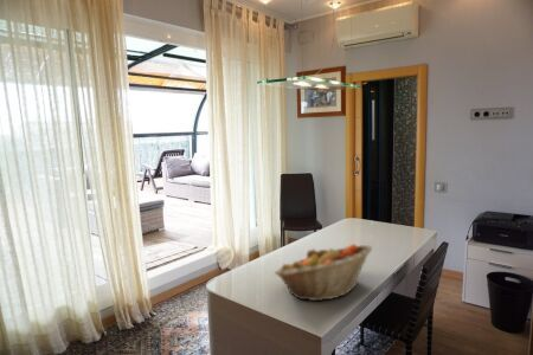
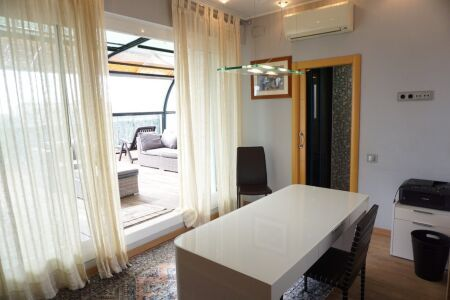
- fruit basket [274,243,373,302]
